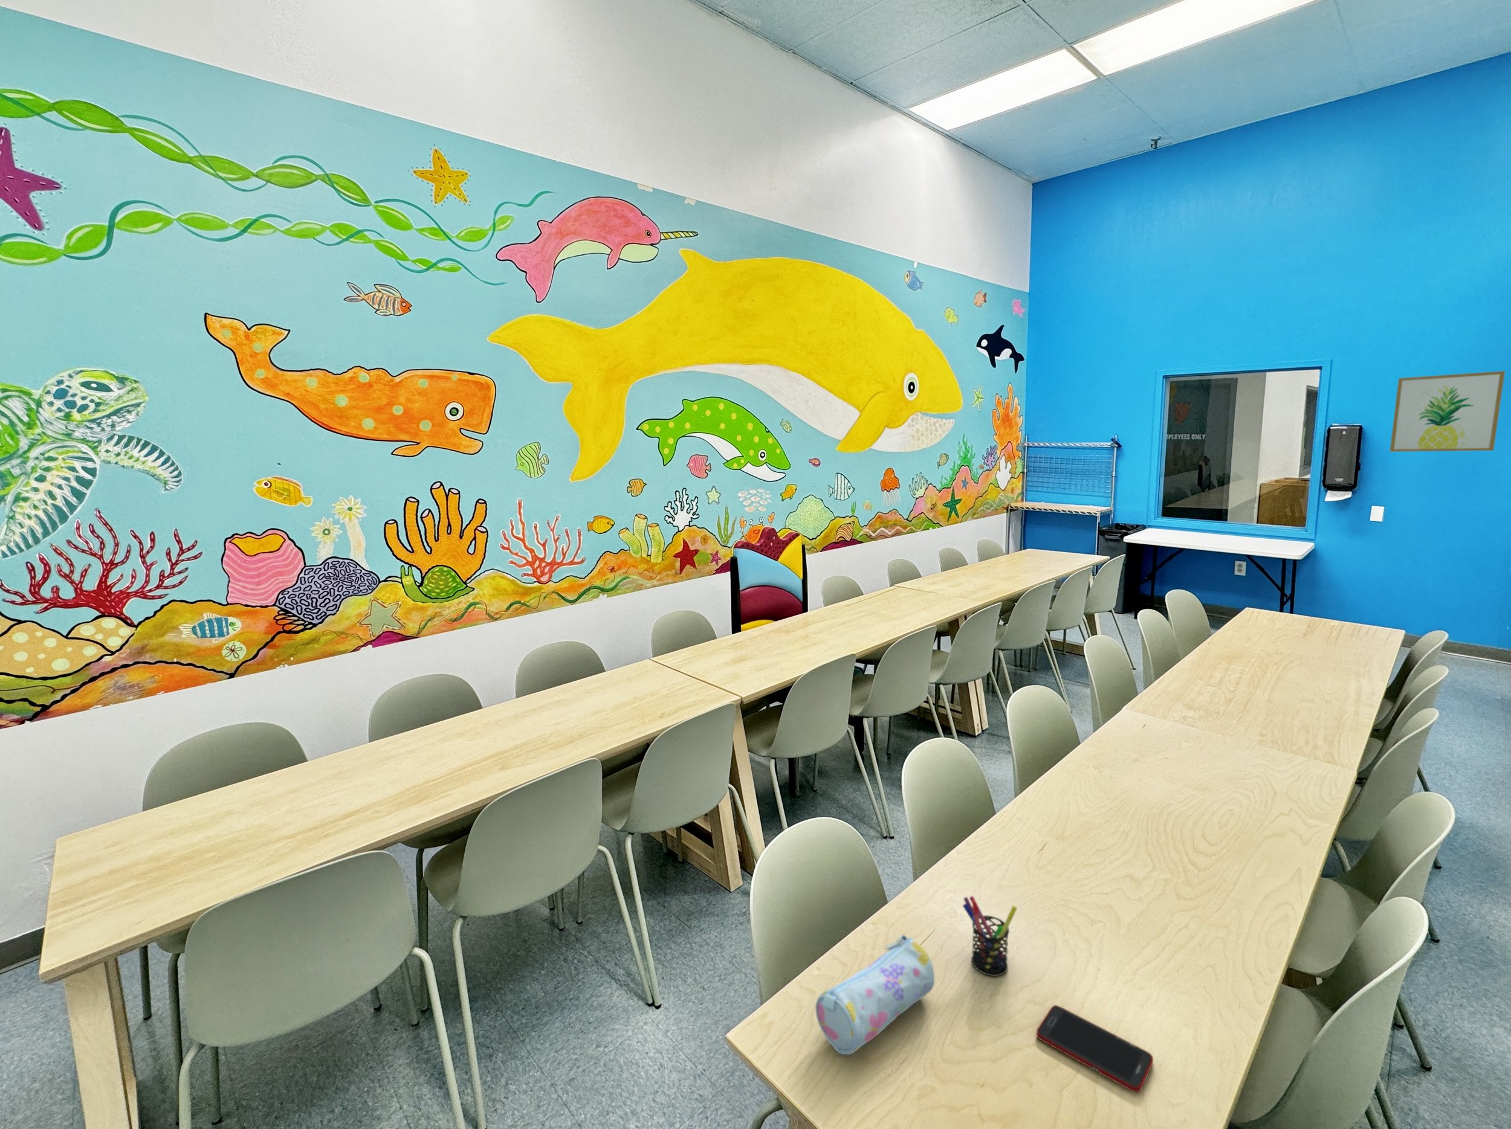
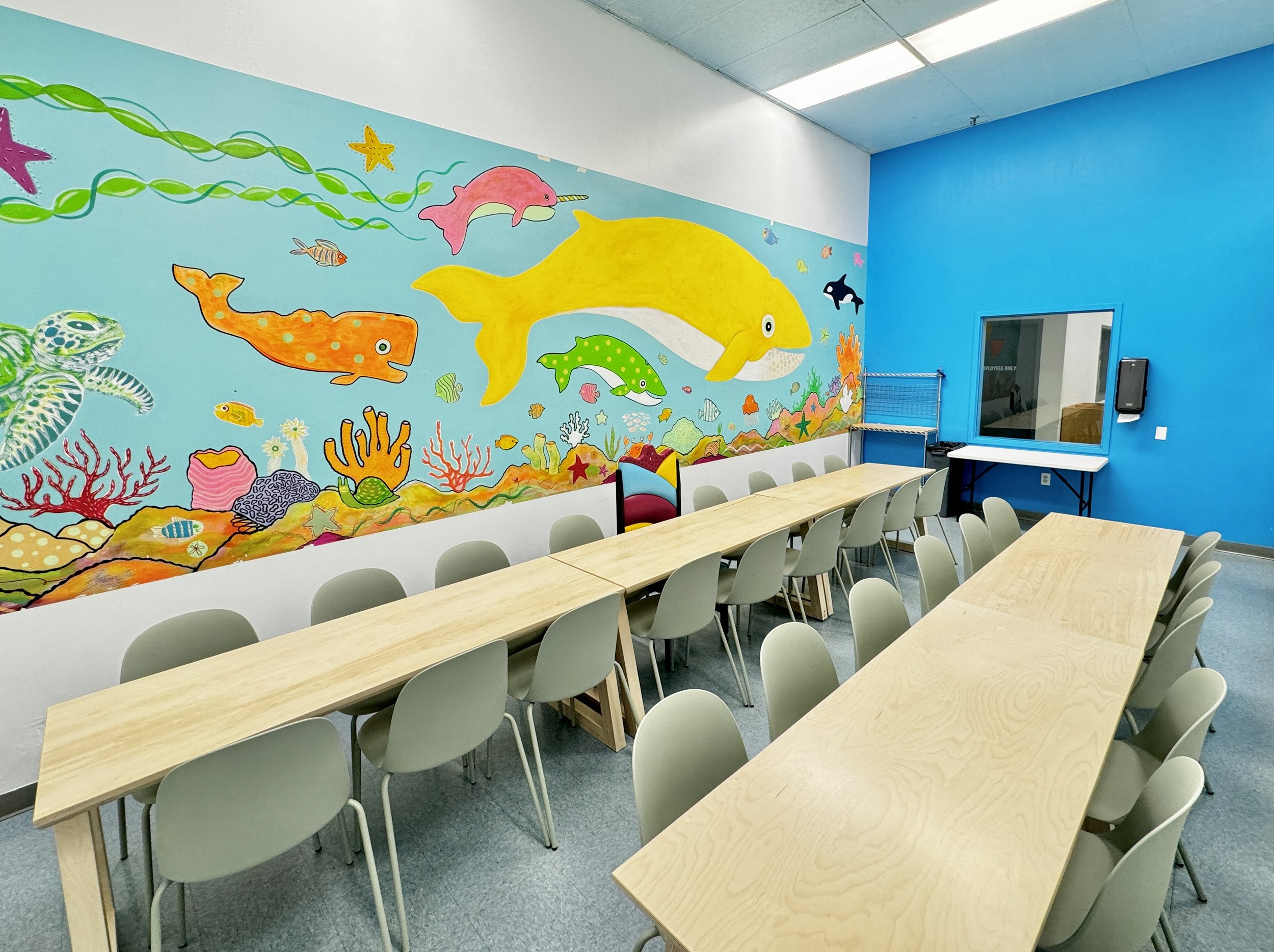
- pen holder [962,895,1018,977]
- cell phone [1035,1004,1154,1093]
- pencil case [815,935,935,1055]
- wall art [1389,370,1505,453]
